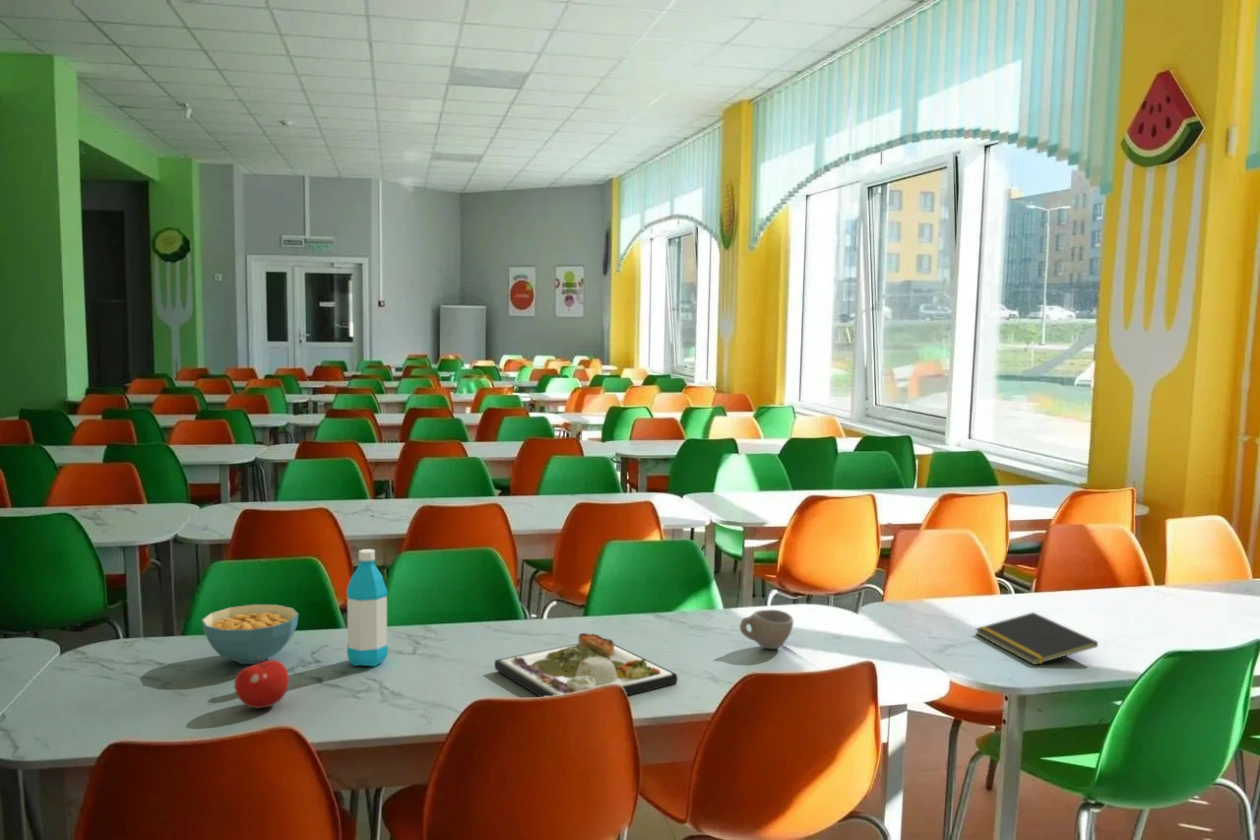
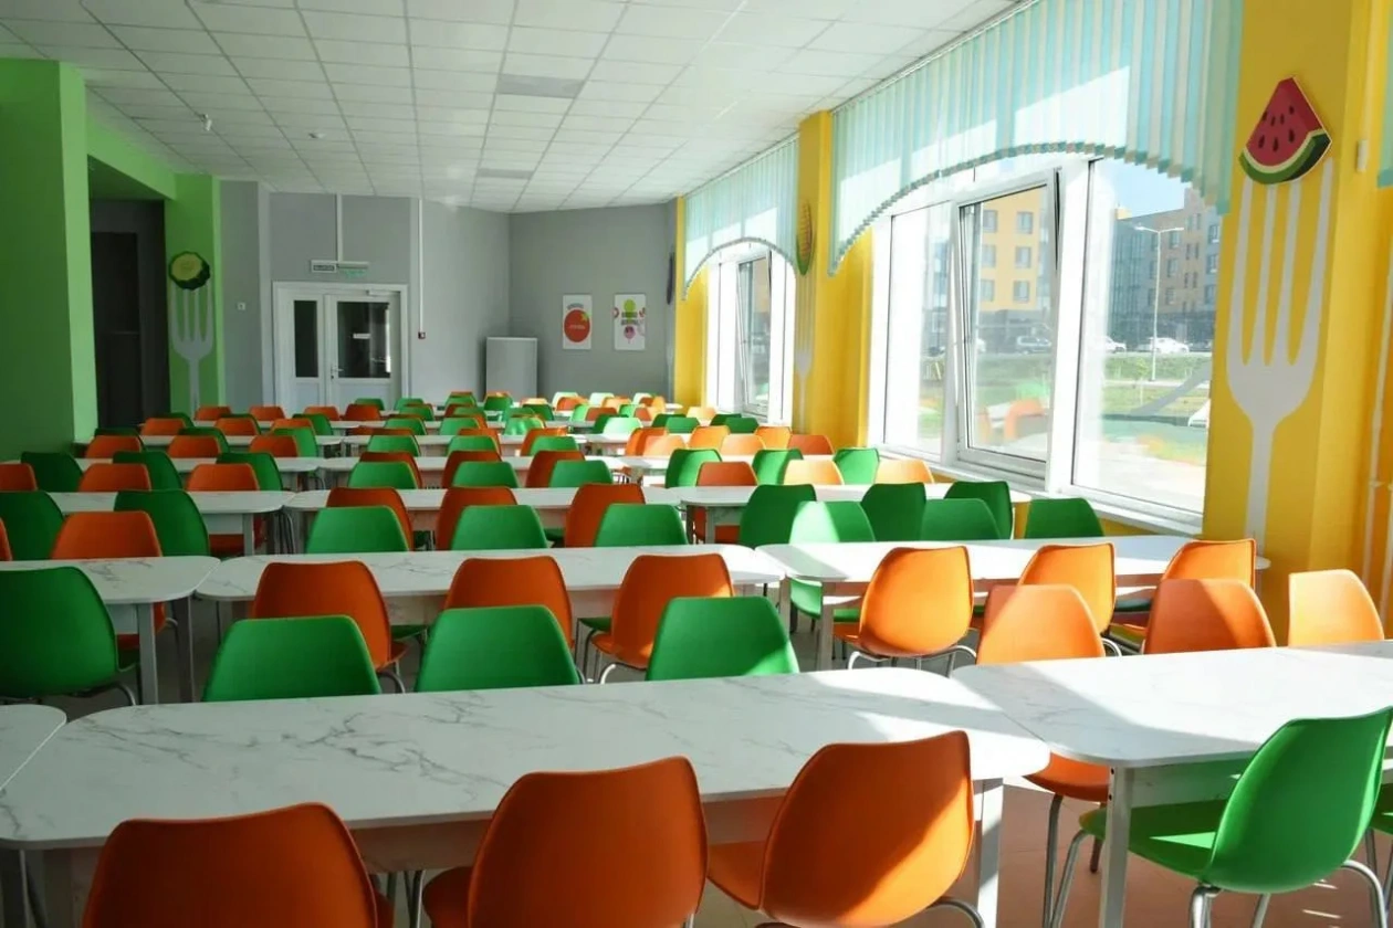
- fruit [234,657,290,709]
- notepad [974,611,1099,666]
- cereal bowl [201,603,300,665]
- water bottle [345,548,389,667]
- cup [739,609,794,650]
- dinner plate [493,632,679,698]
